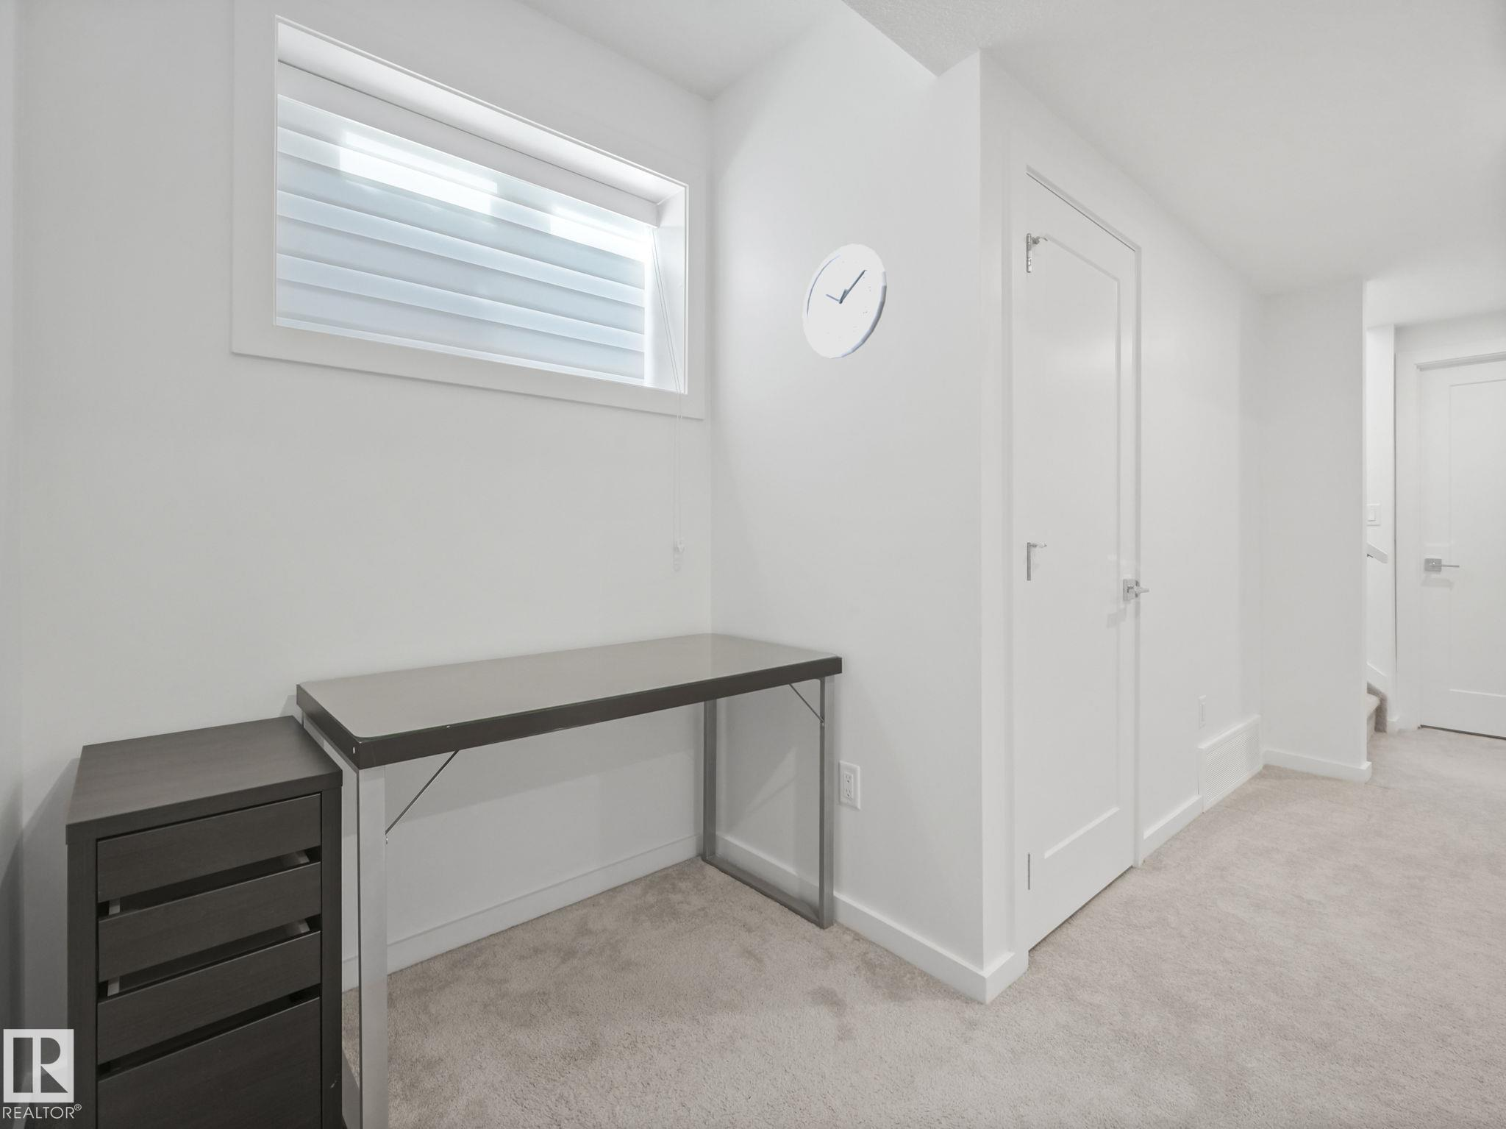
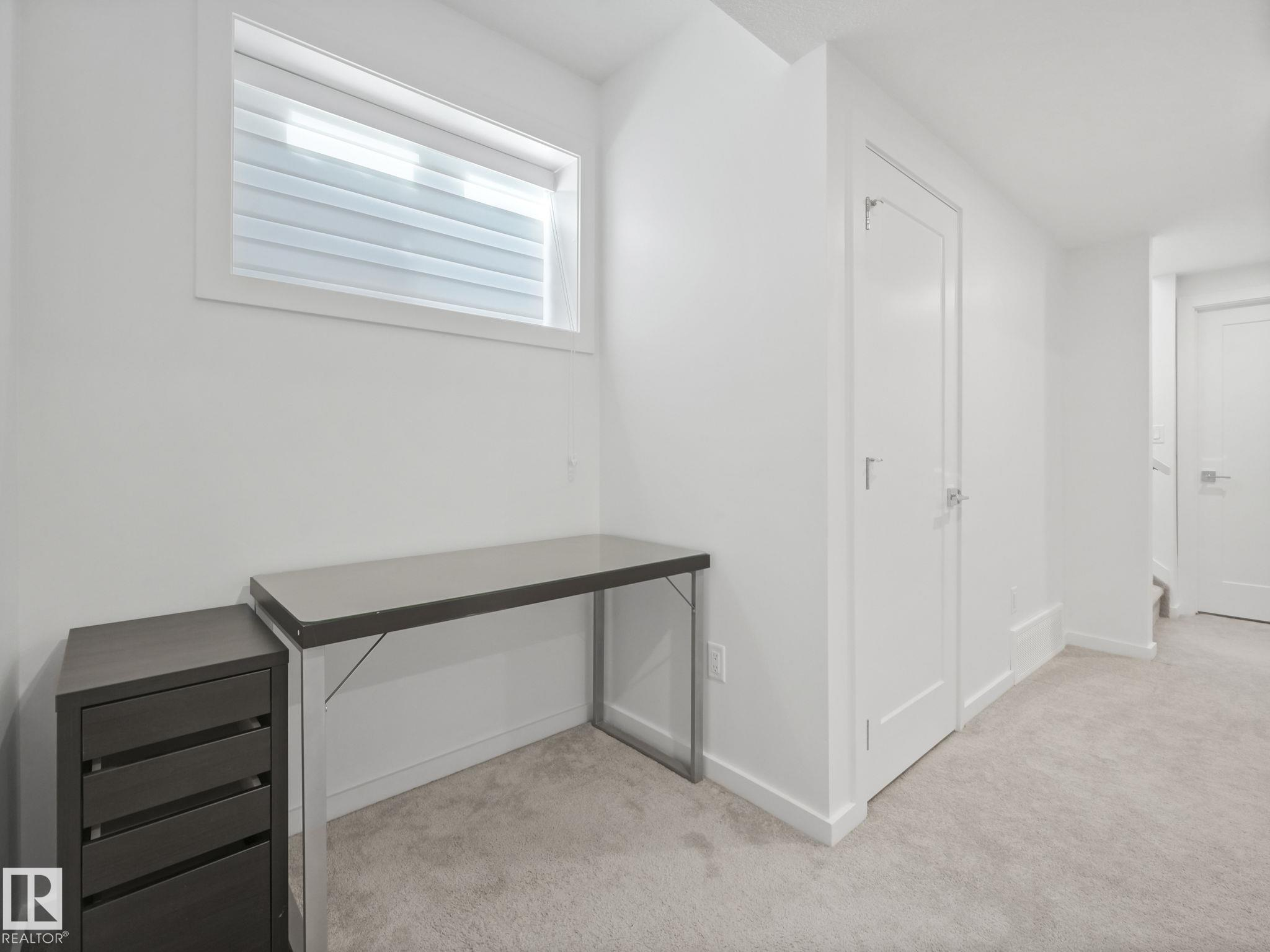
- wall clock [803,243,887,359]
